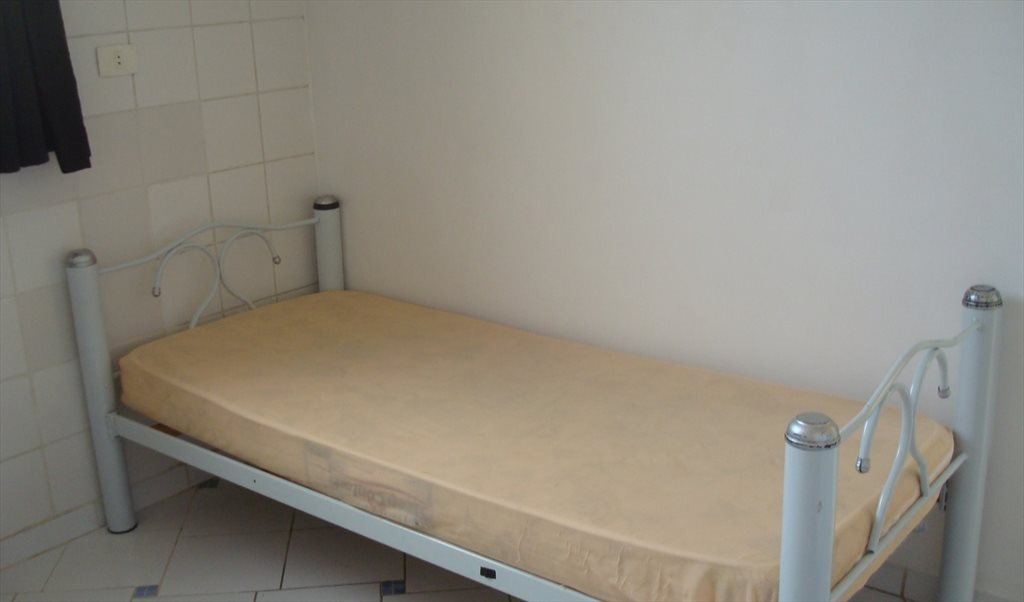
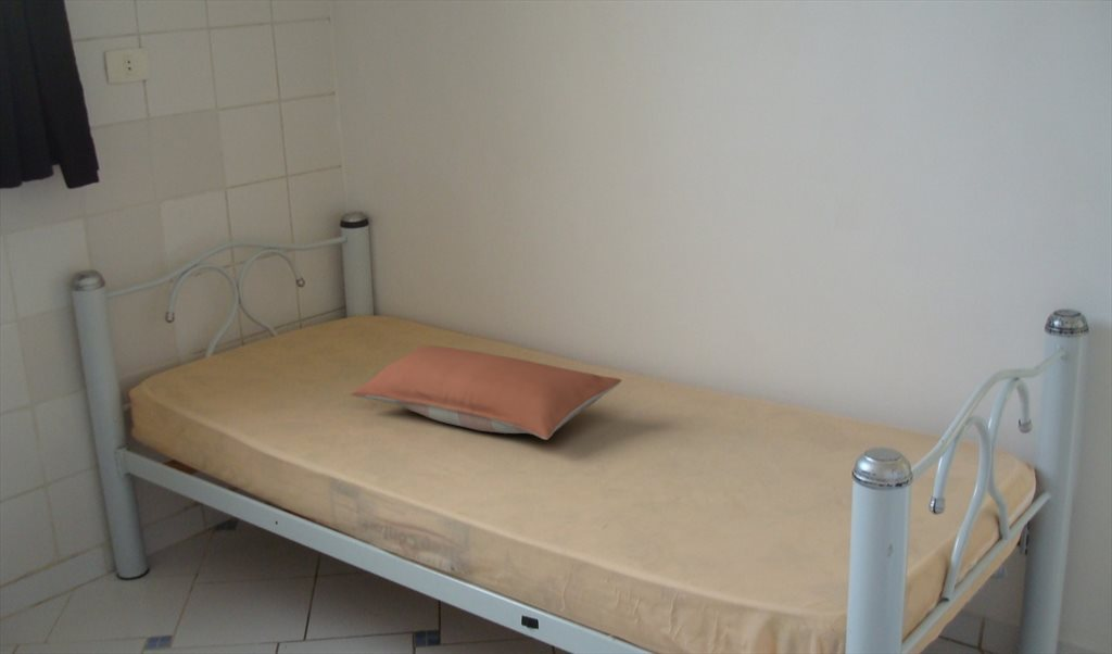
+ pillow [350,344,622,441]
